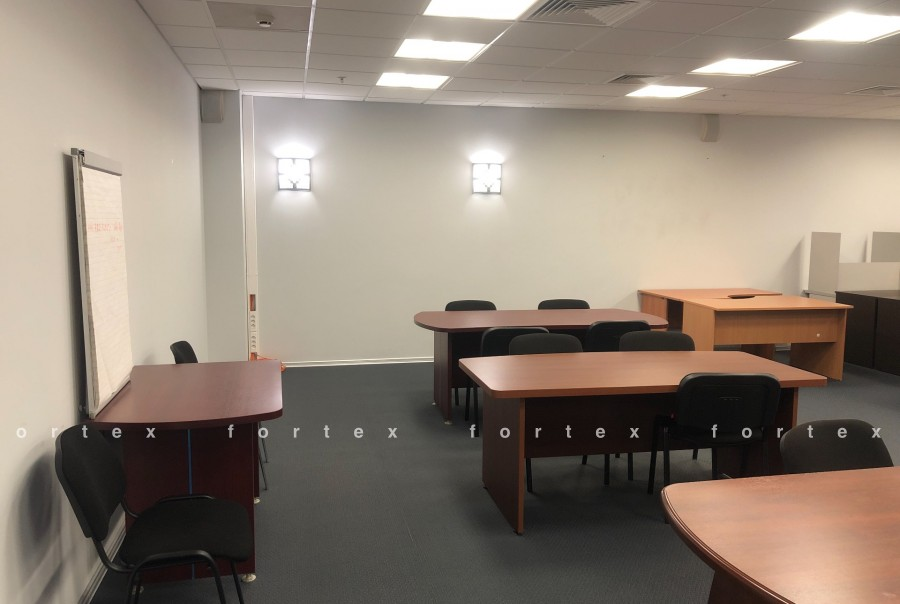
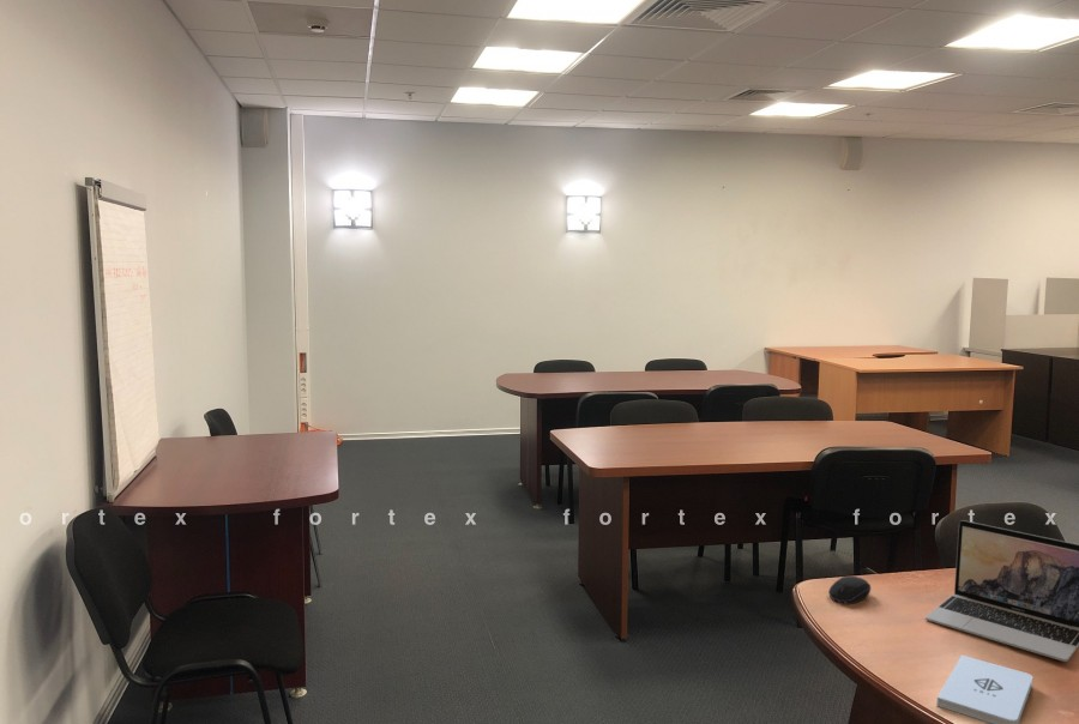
+ computer mouse [827,575,872,604]
+ notepad [935,654,1033,724]
+ laptop [924,519,1079,663]
